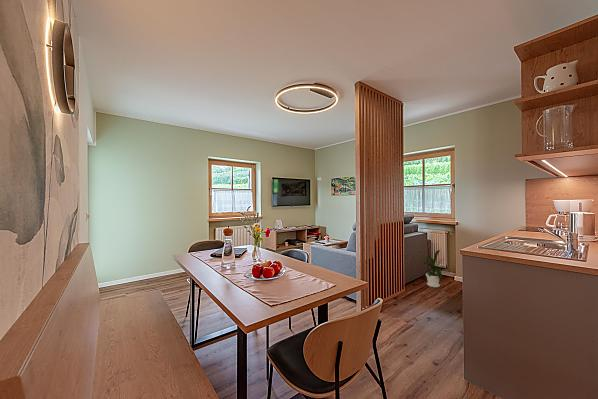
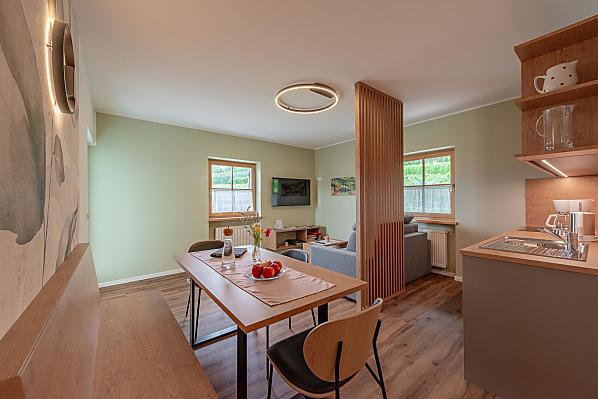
- house plant [418,249,454,288]
